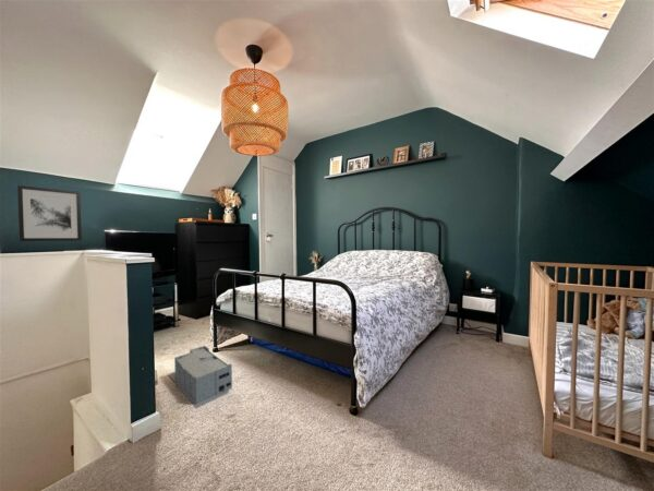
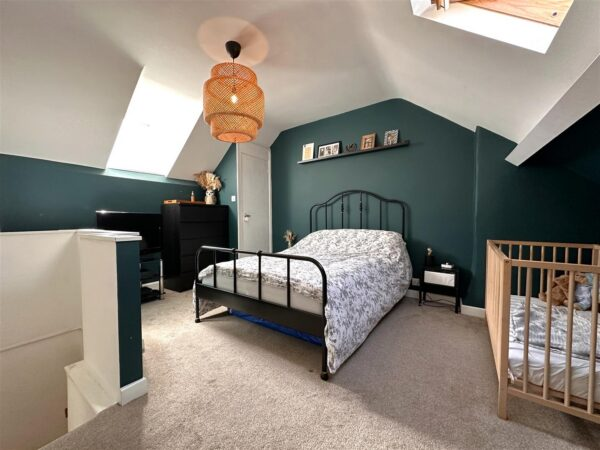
- storage bin [168,345,233,409]
- wall art [16,184,83,242]
